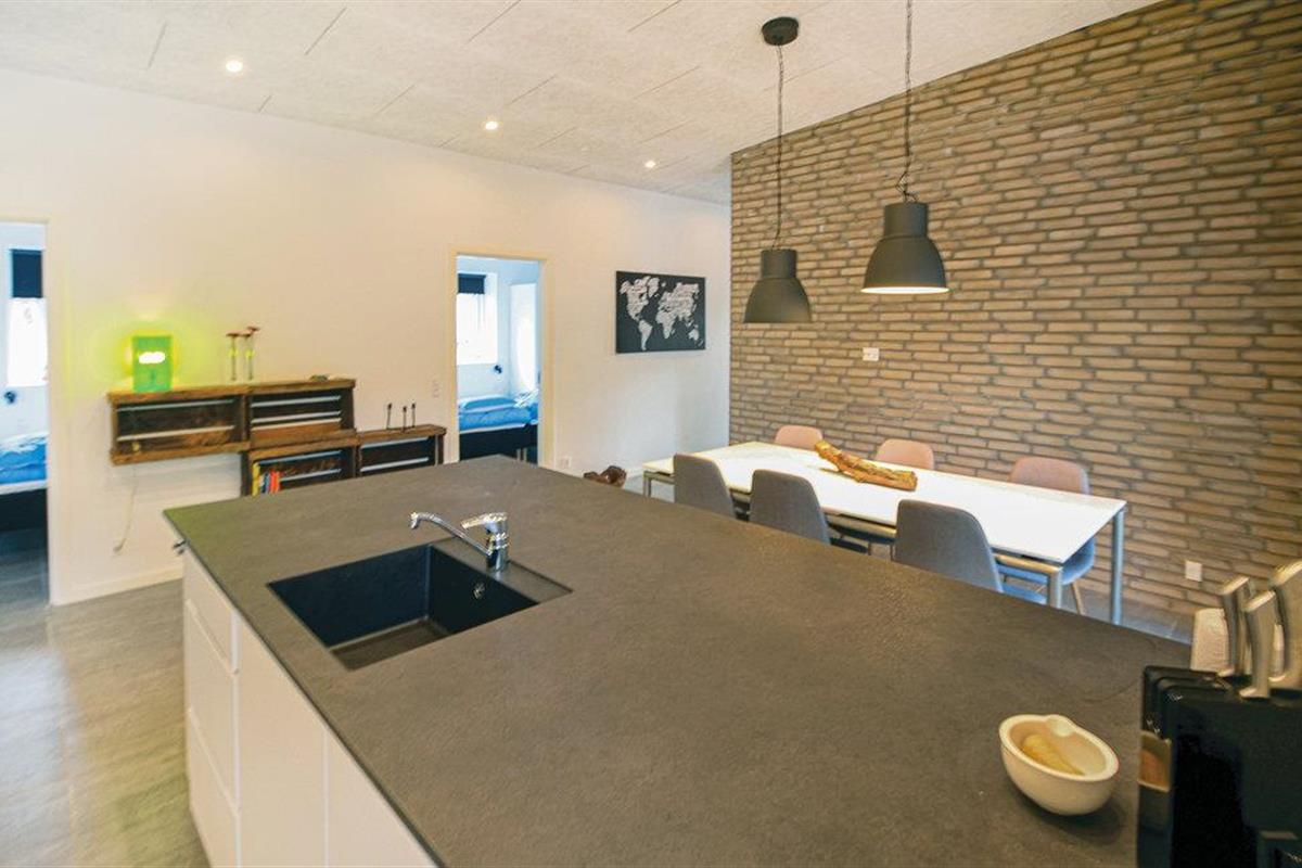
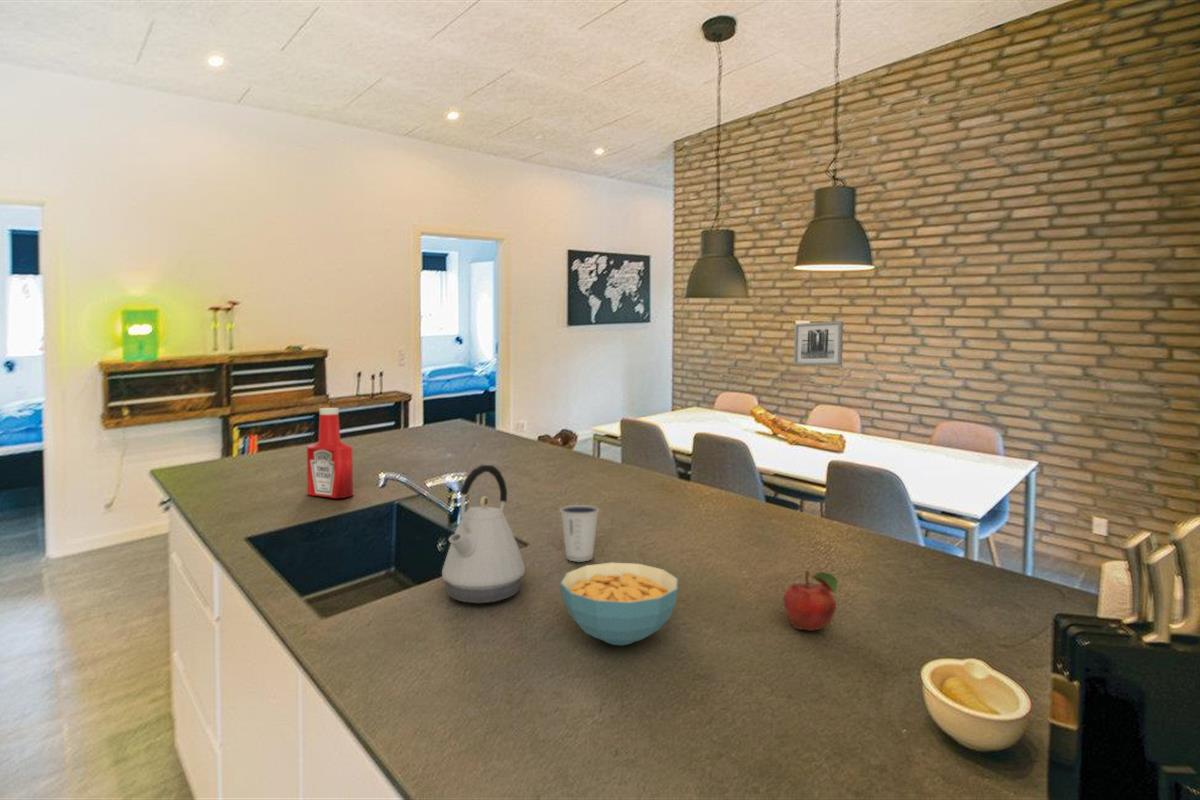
+ wall art [793,320,844,367]
+ dixie cup [559,504,600,562]
+ fruit [782,570,839,632]
+ kettle [441,464,526,604]
+ soap bottle [306,407,354,499]
+ cereal bowl [559,561,679,646]
